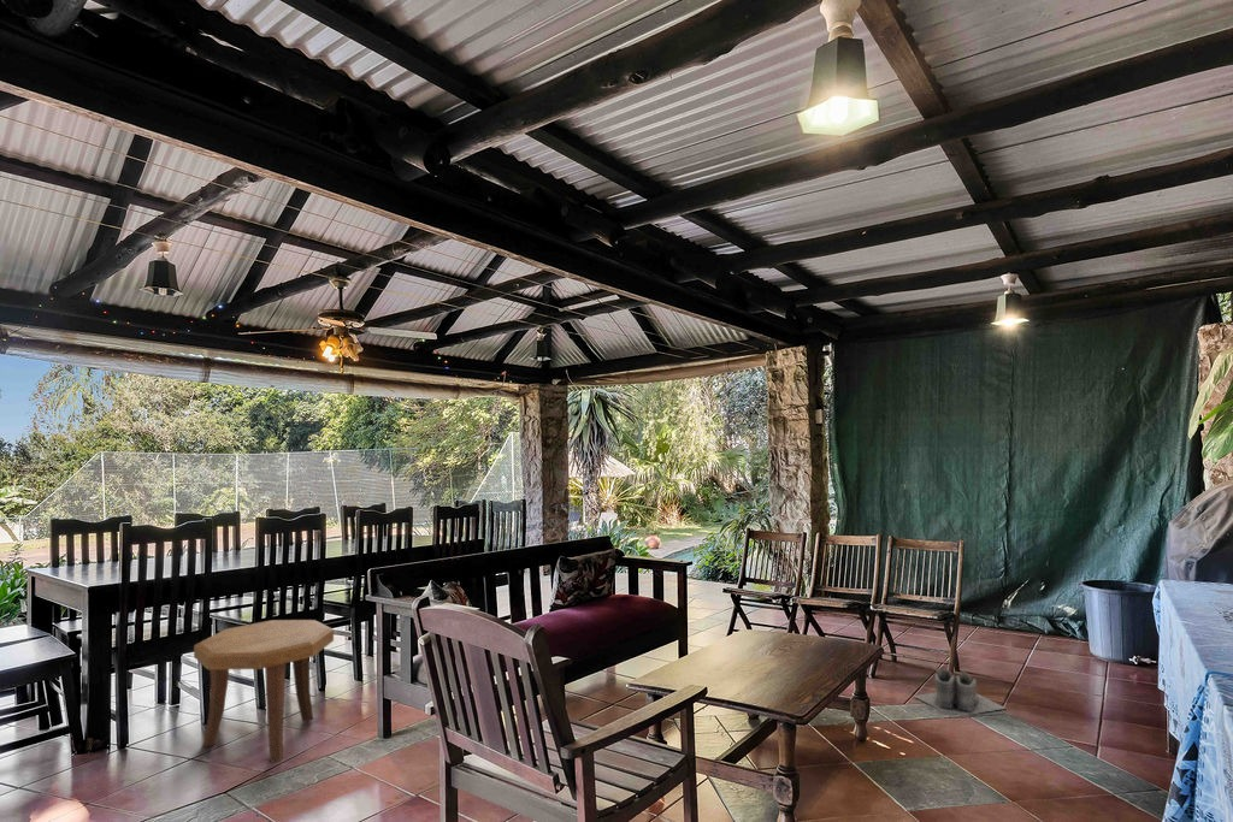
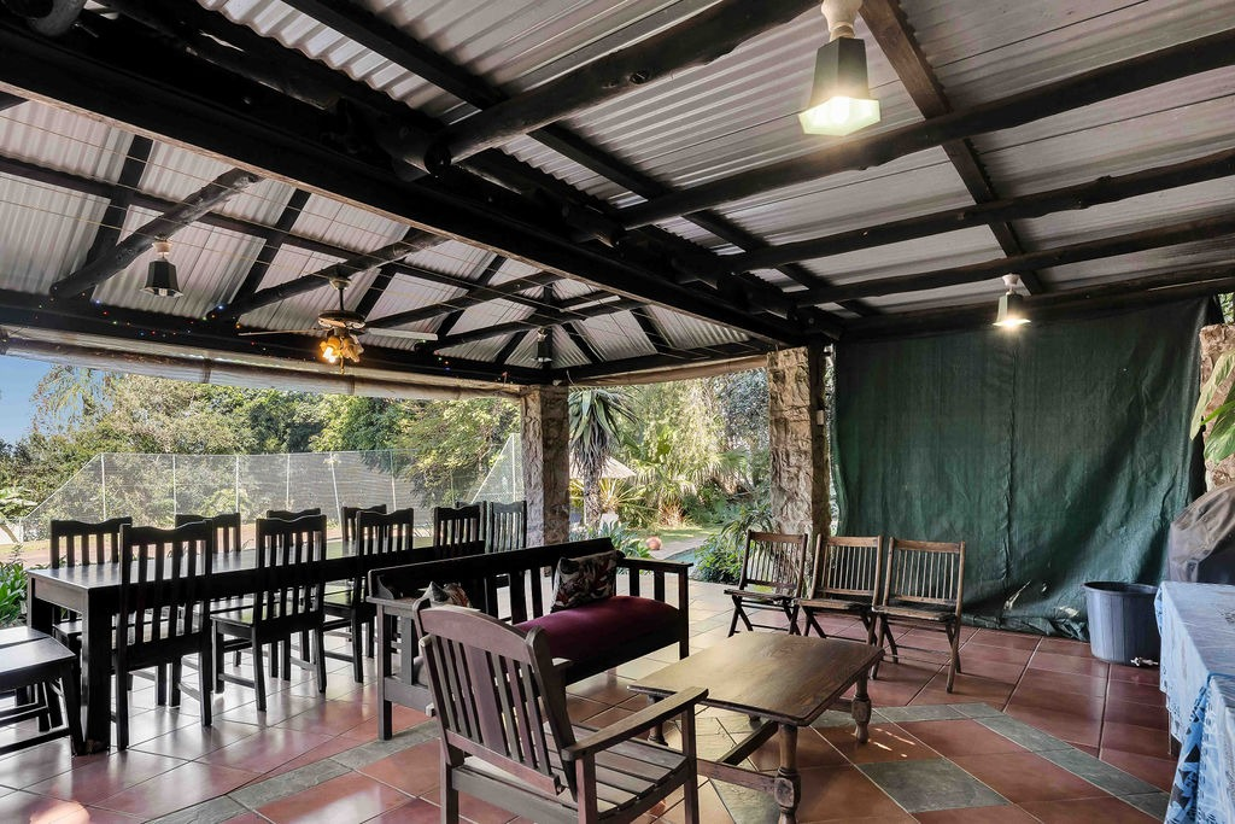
- boots [913,667,1008,717]
- side table [193,619,335,763]
